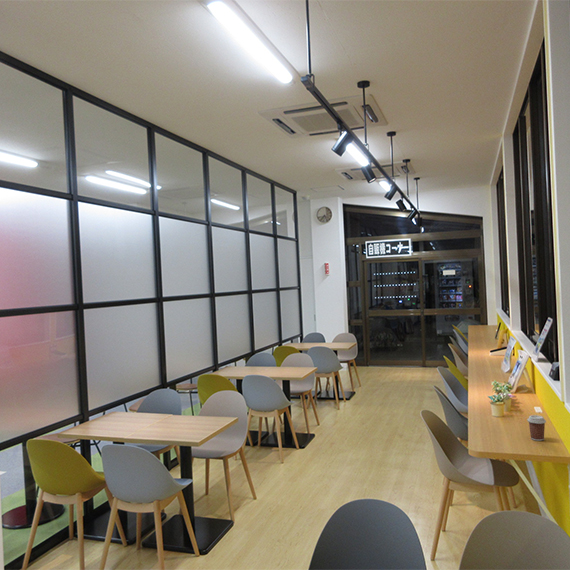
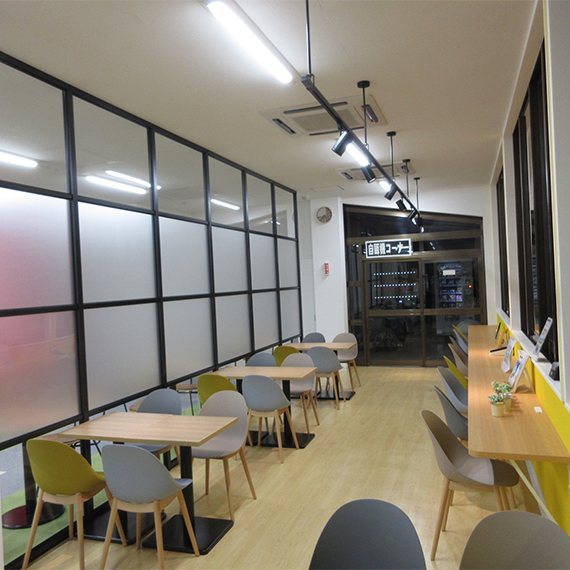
- coffee cup [526,414,547,442]
